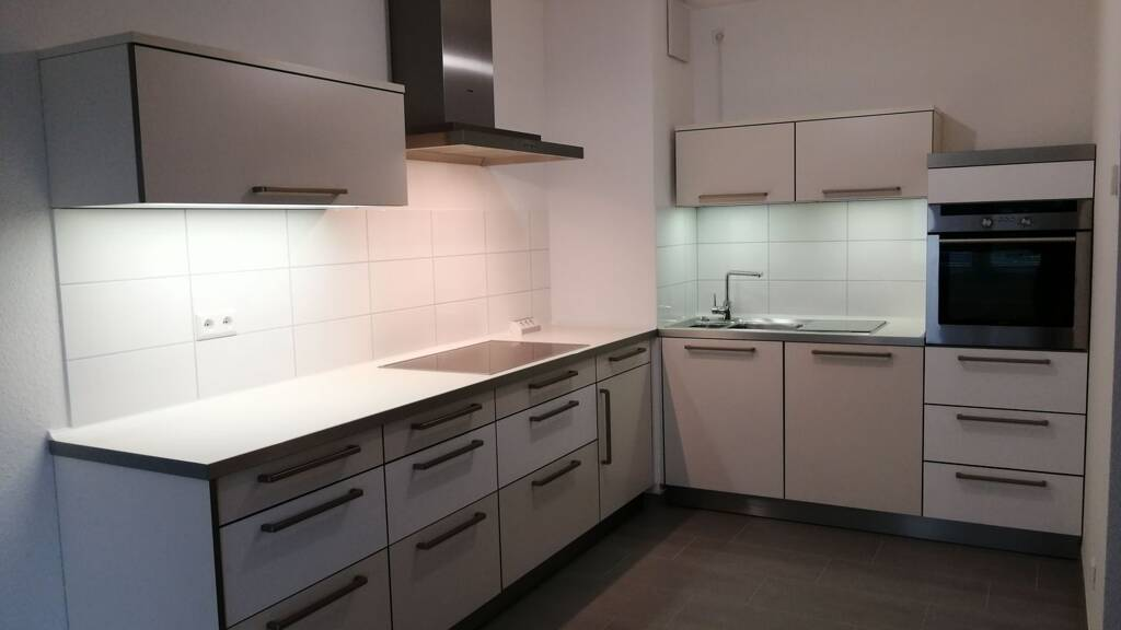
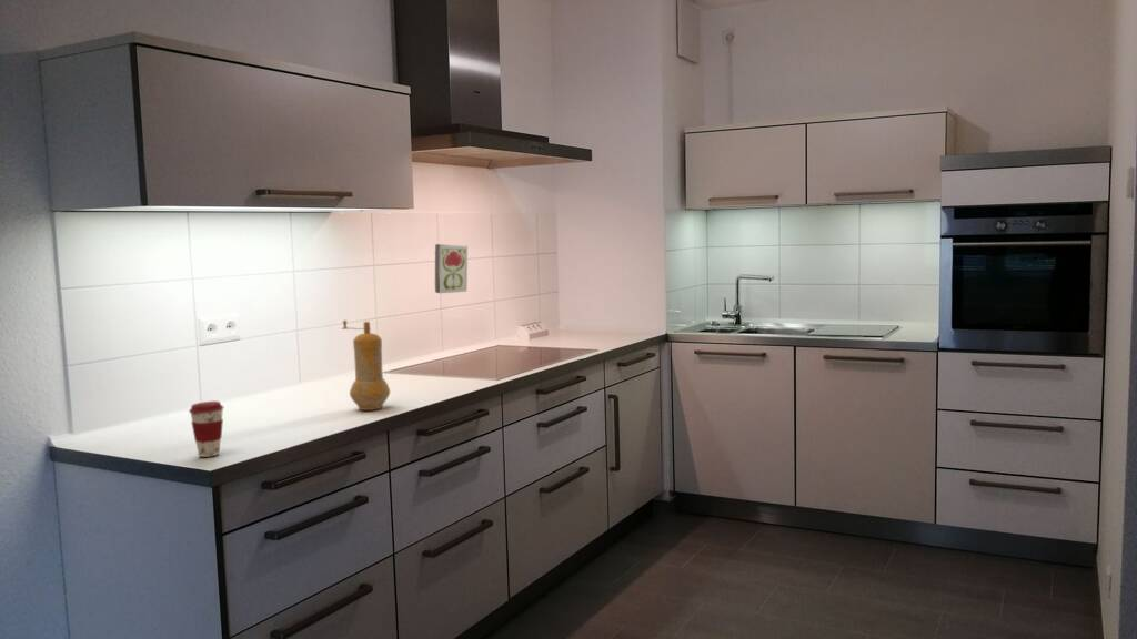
+ coffee cup [188,400,224,458]
+ pepper mill [341,320,391,412]
+ decorative tile [434,243,469,294]
